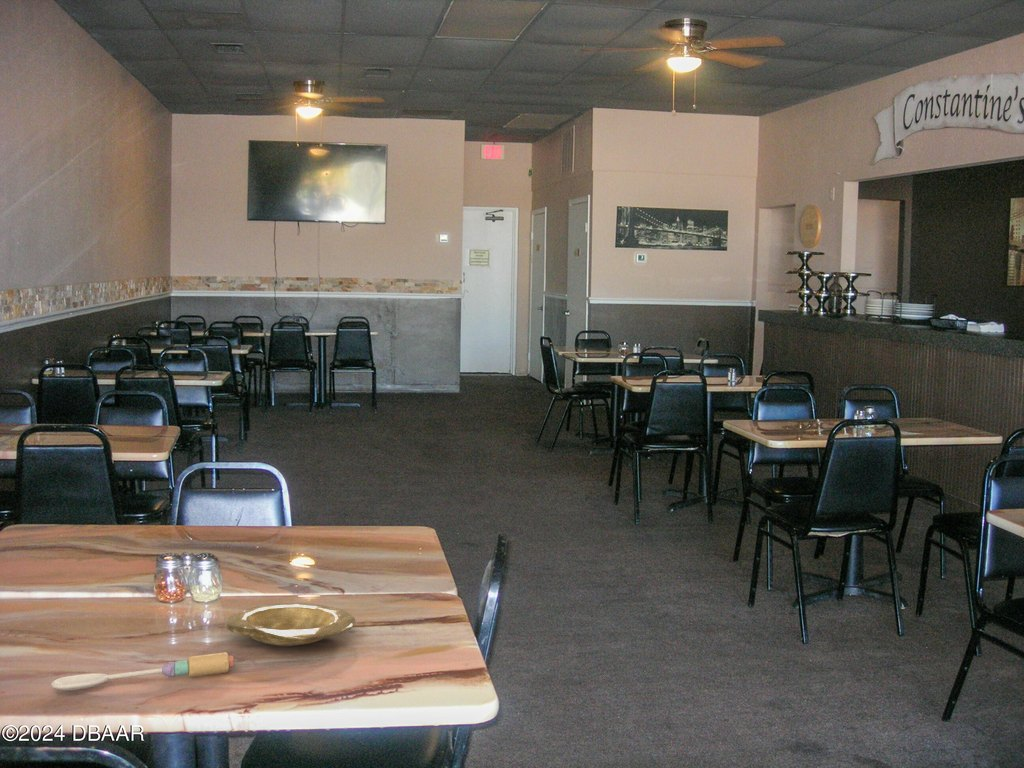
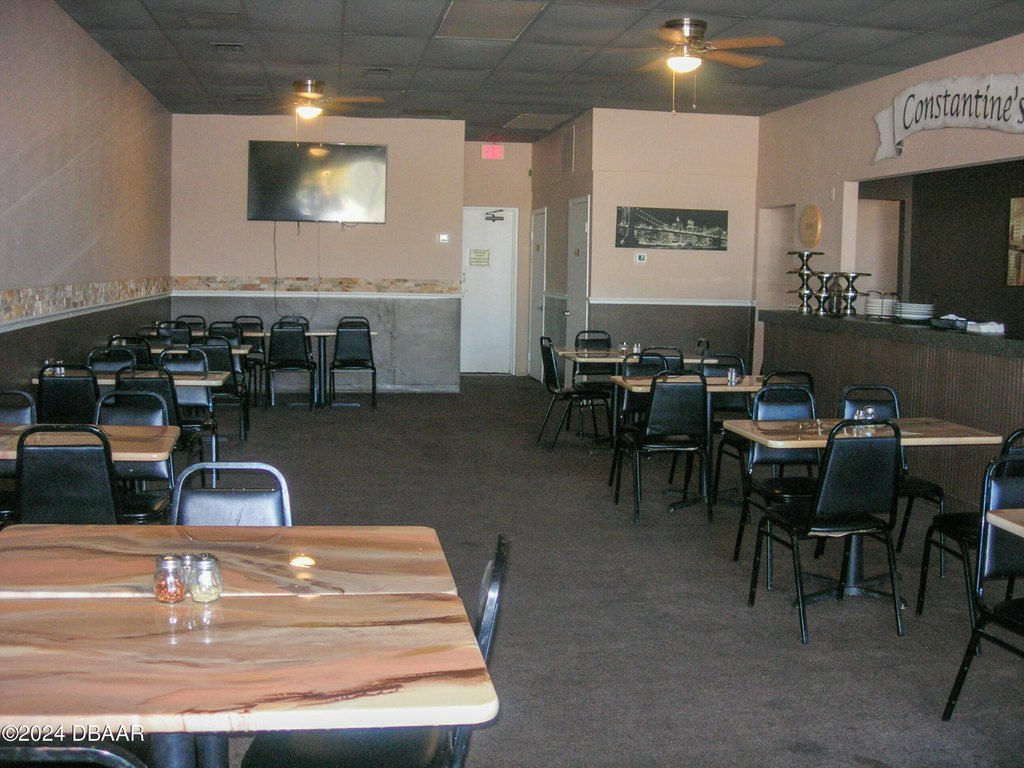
- plate [224,602,356,647]
- spoon [50,651,235,692]
